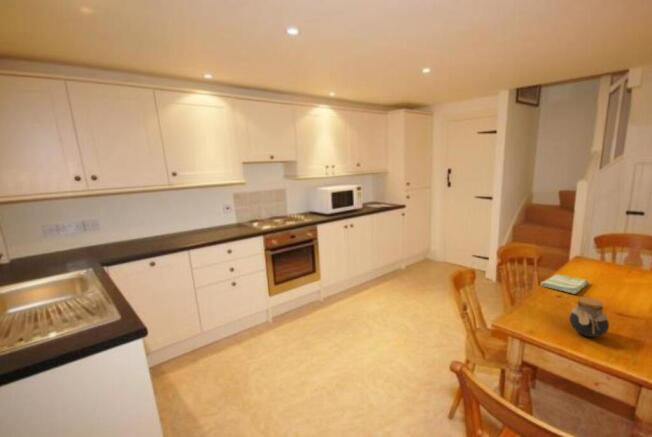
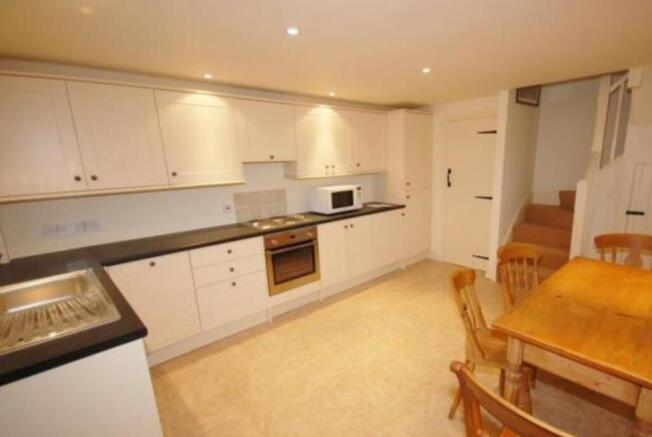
- jar [568,296,610,338]
- dish towel [540,273,590,295]
